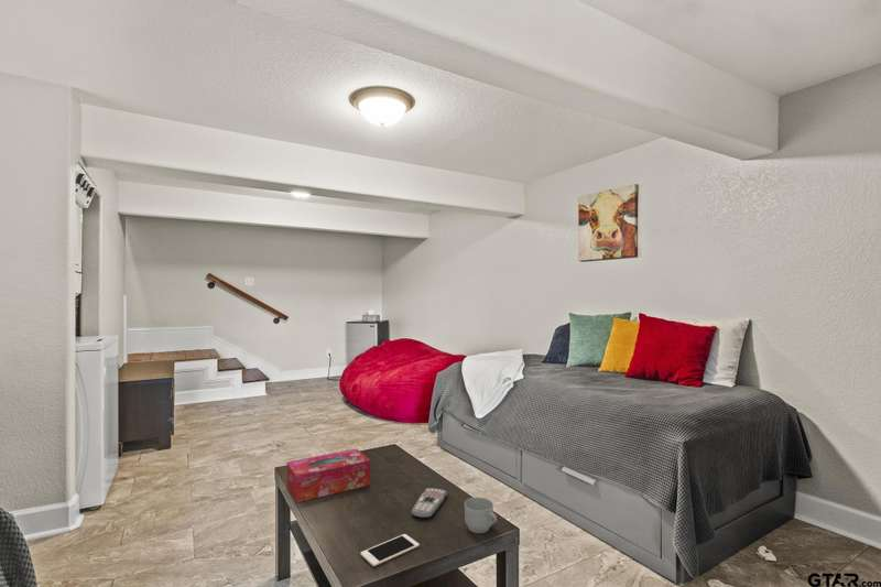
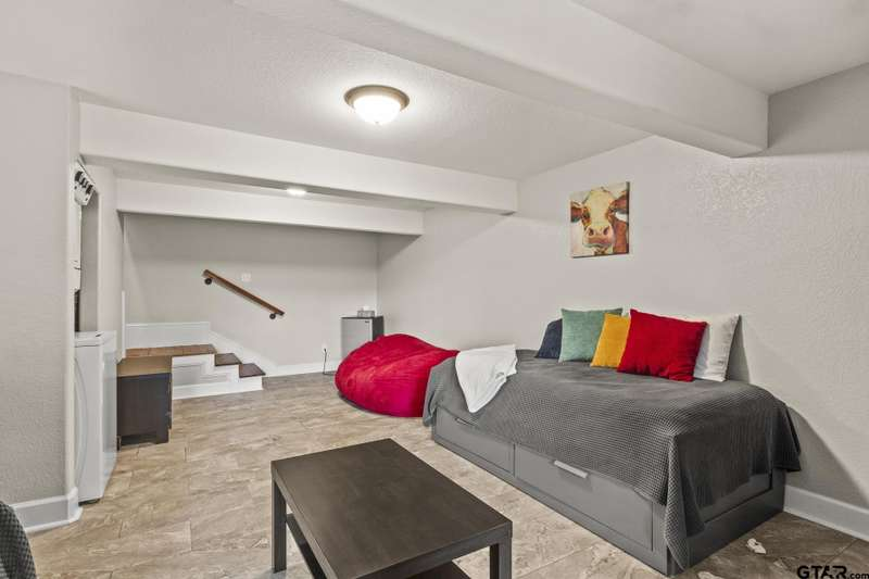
- remote control [411,487,448,519]
- tissue box [285,447,371,503]
- mug [464,496,498,534]
- cell phone [359,533,421,567]
